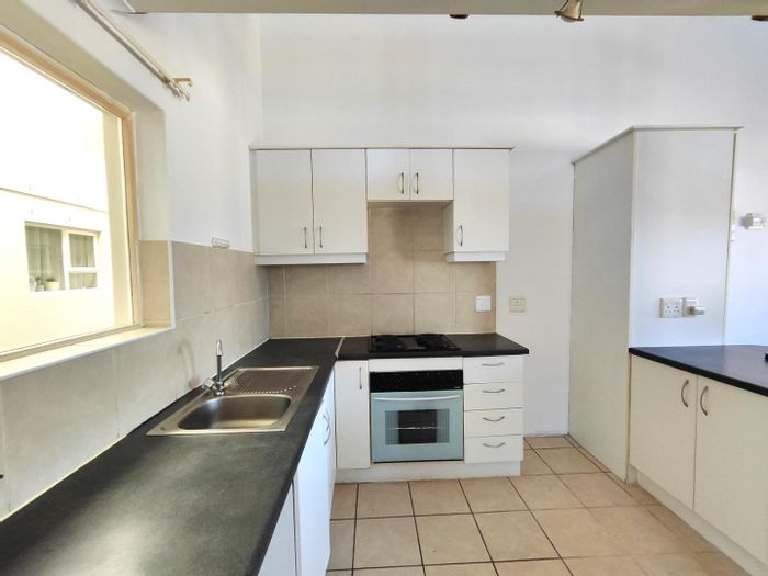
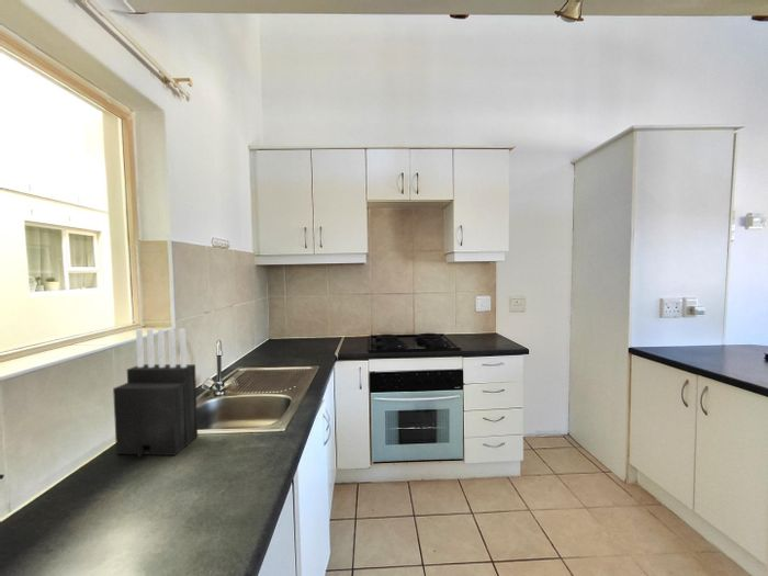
+ knife block [112,328,199,460]
